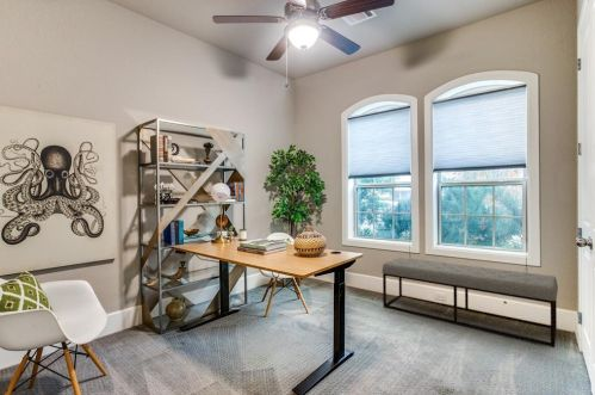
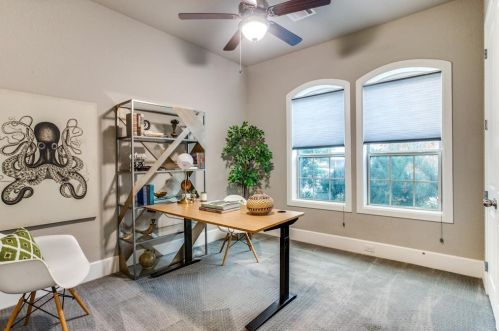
- bench [382,257,559,348]
